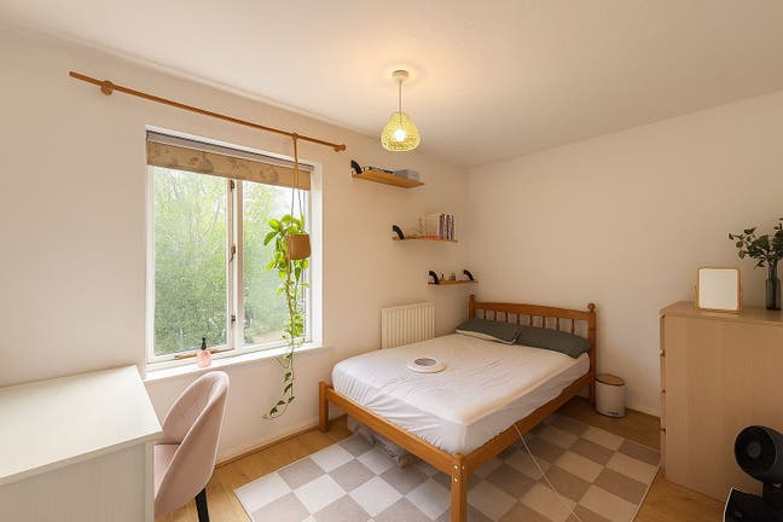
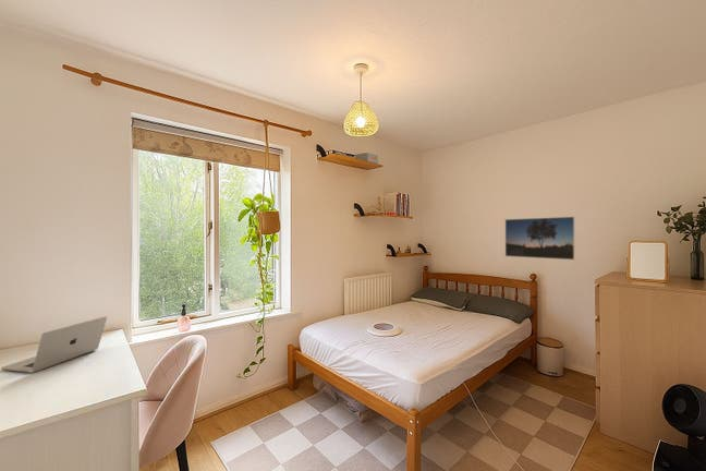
+ laptop [0,315,108,374]
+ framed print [504,216,576,261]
